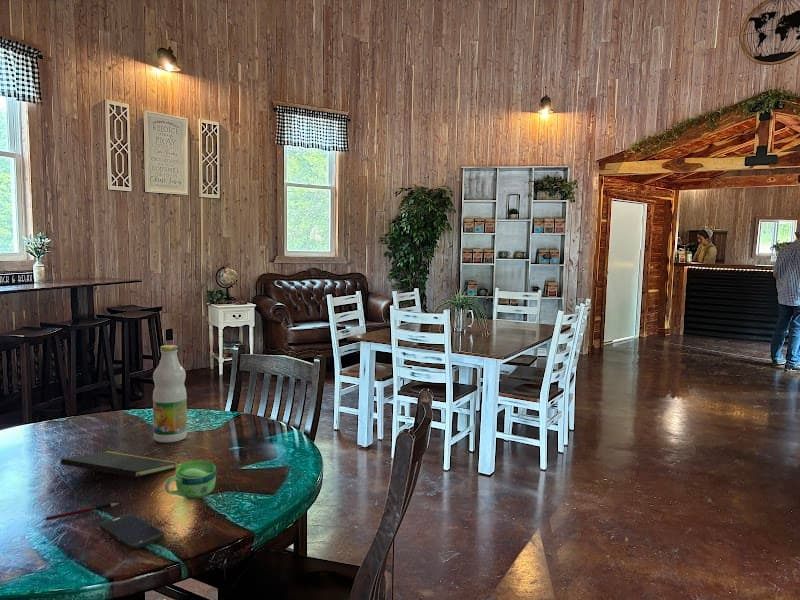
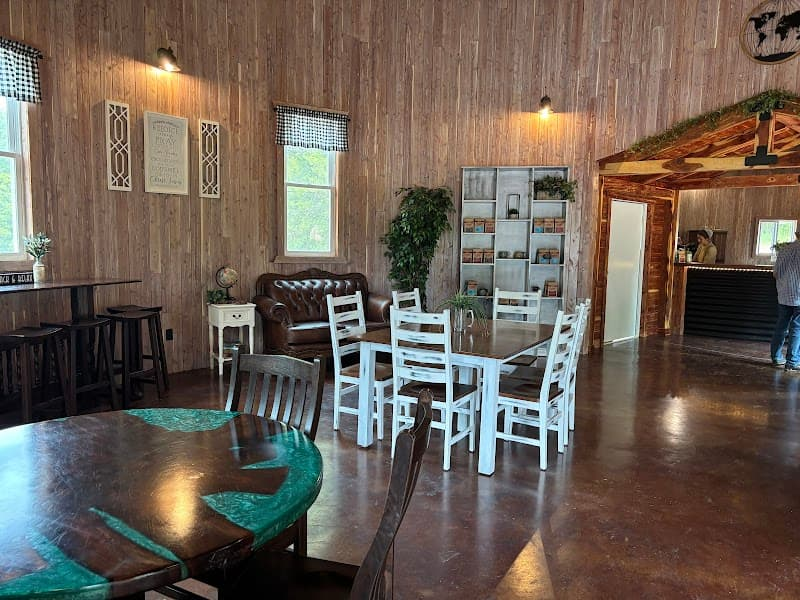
- bottle [152,344,188,443]
- smartphone [99,513,165,550]
- notepad [60,450,181,491]
- pen [42,502,120,522]
- cup [164,459,217,500]
